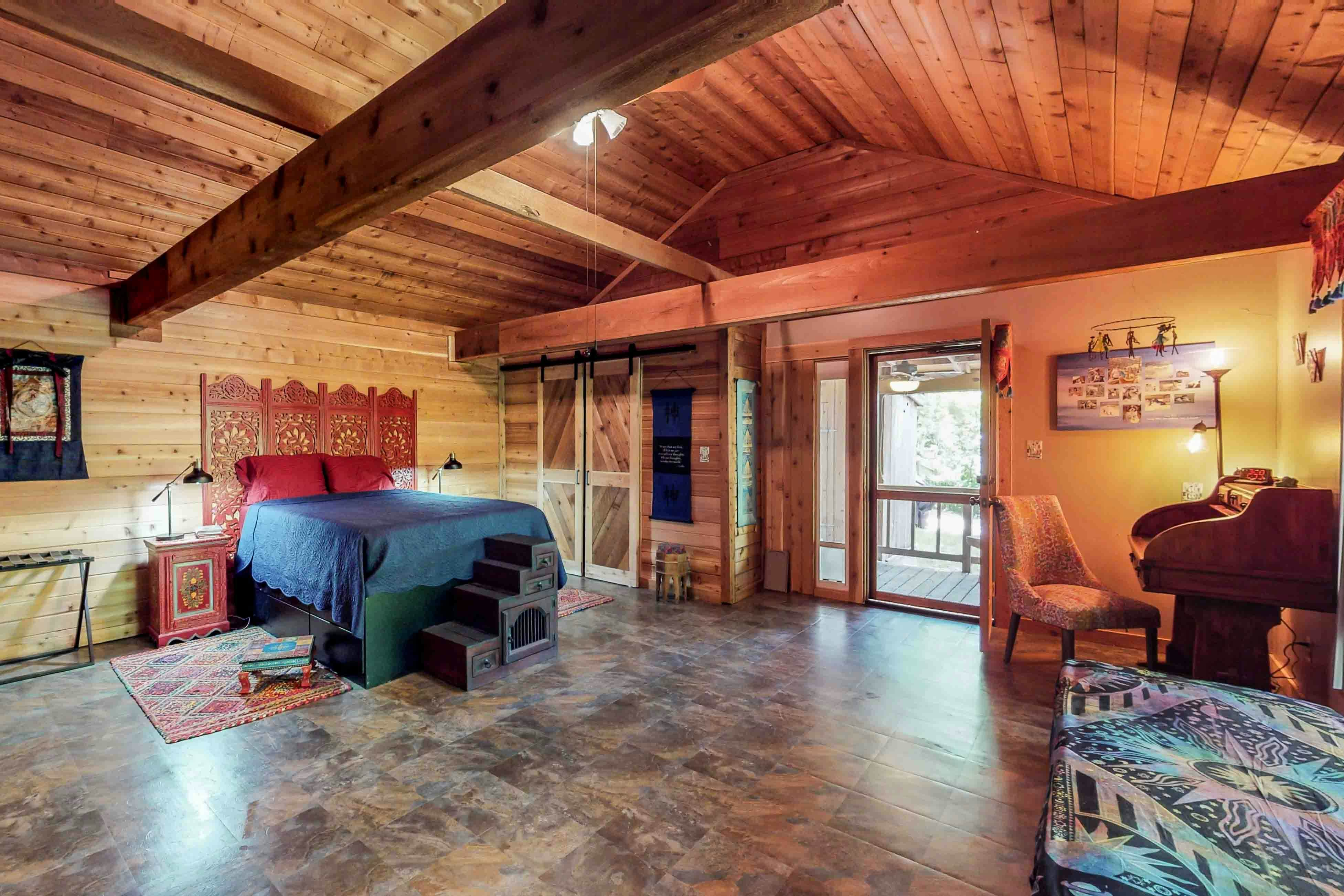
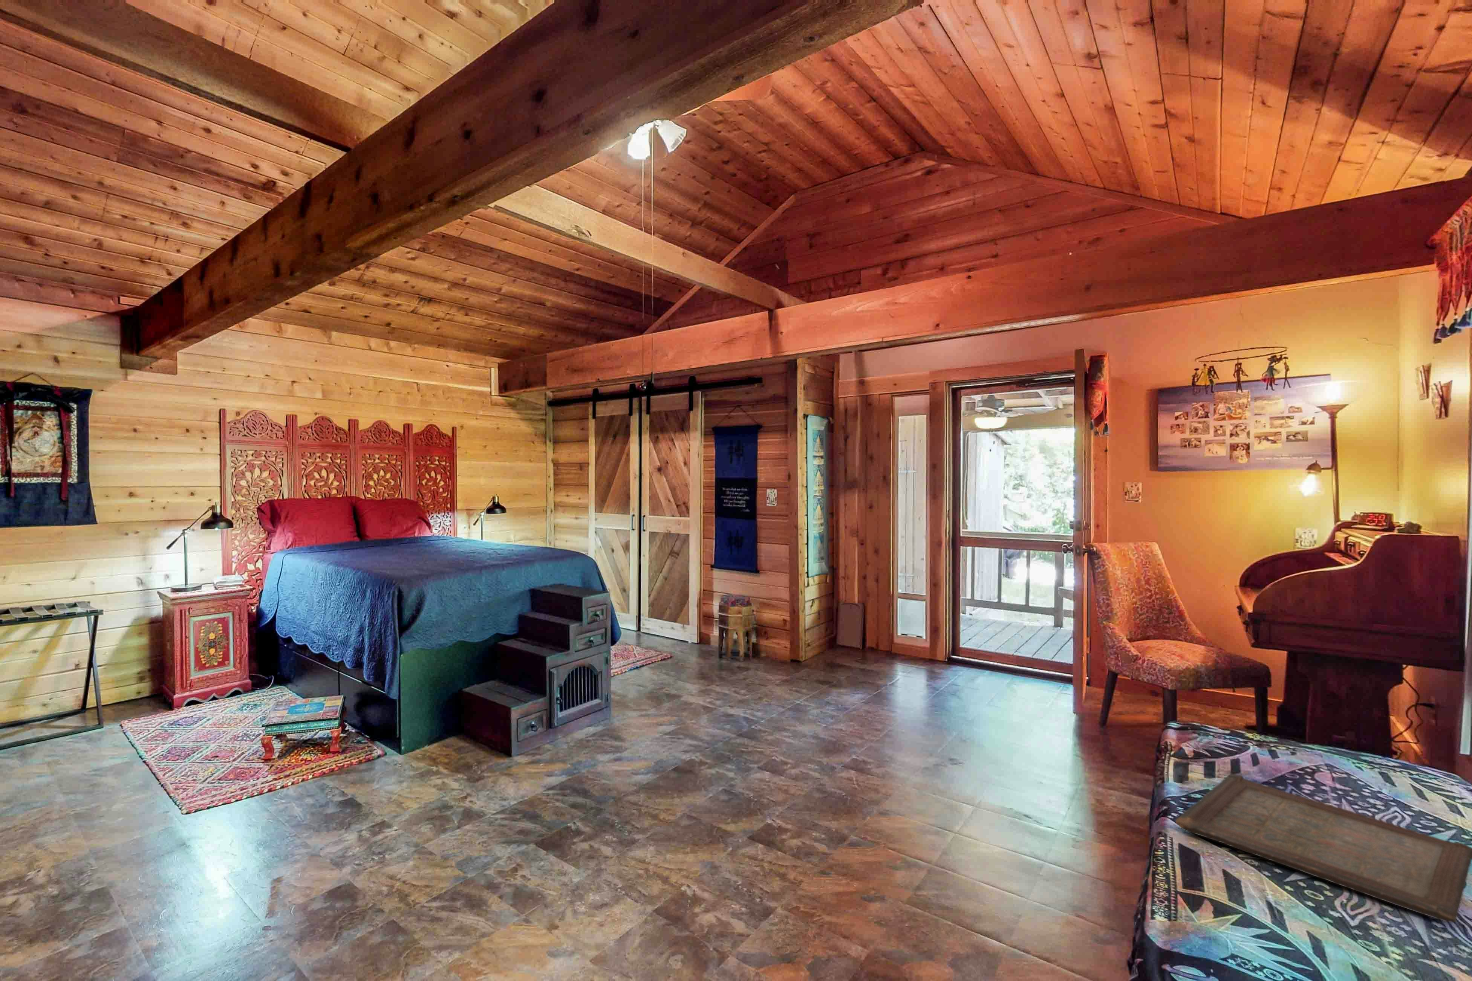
+ serving tray [1175,773,1472,923]
